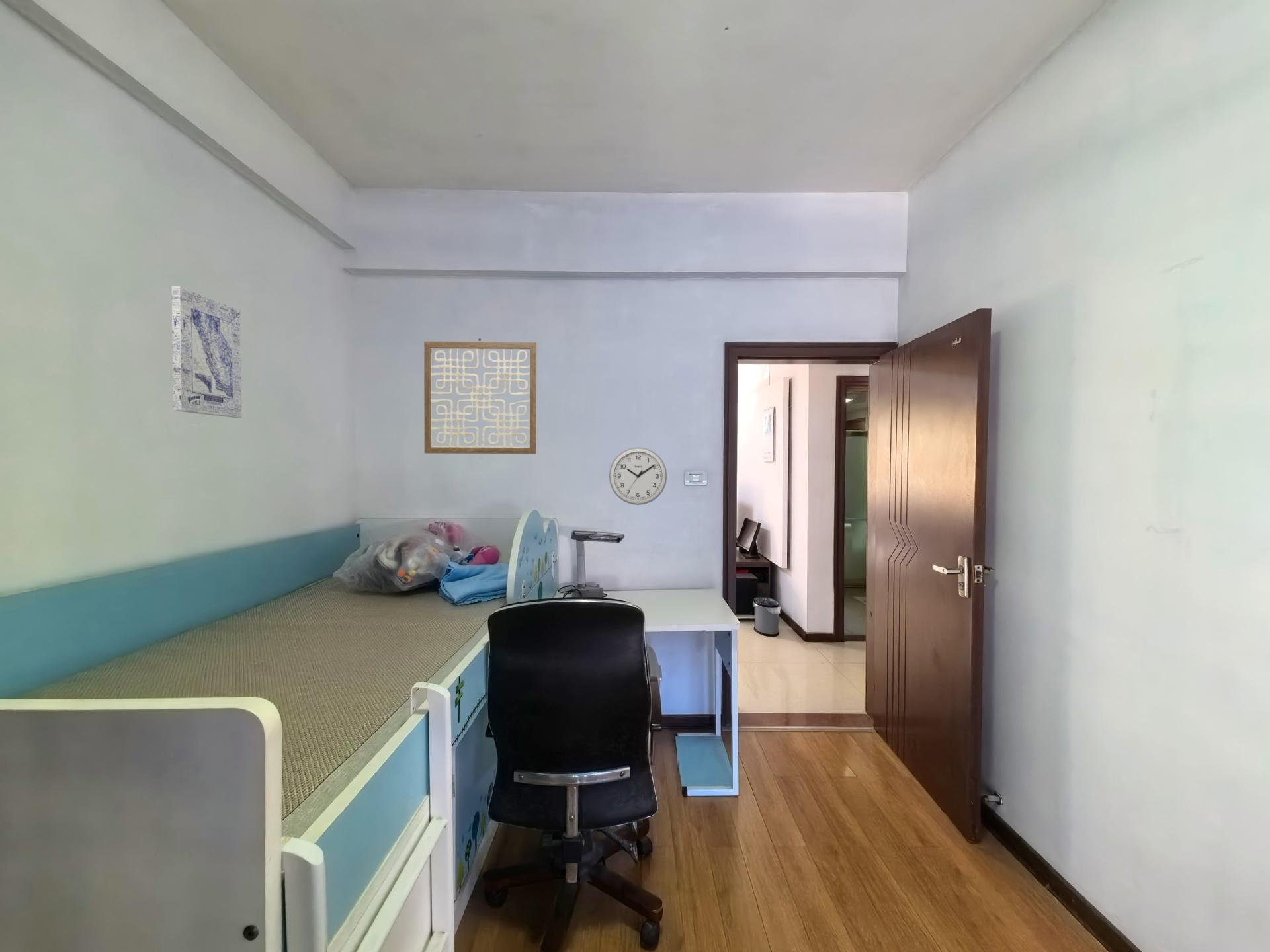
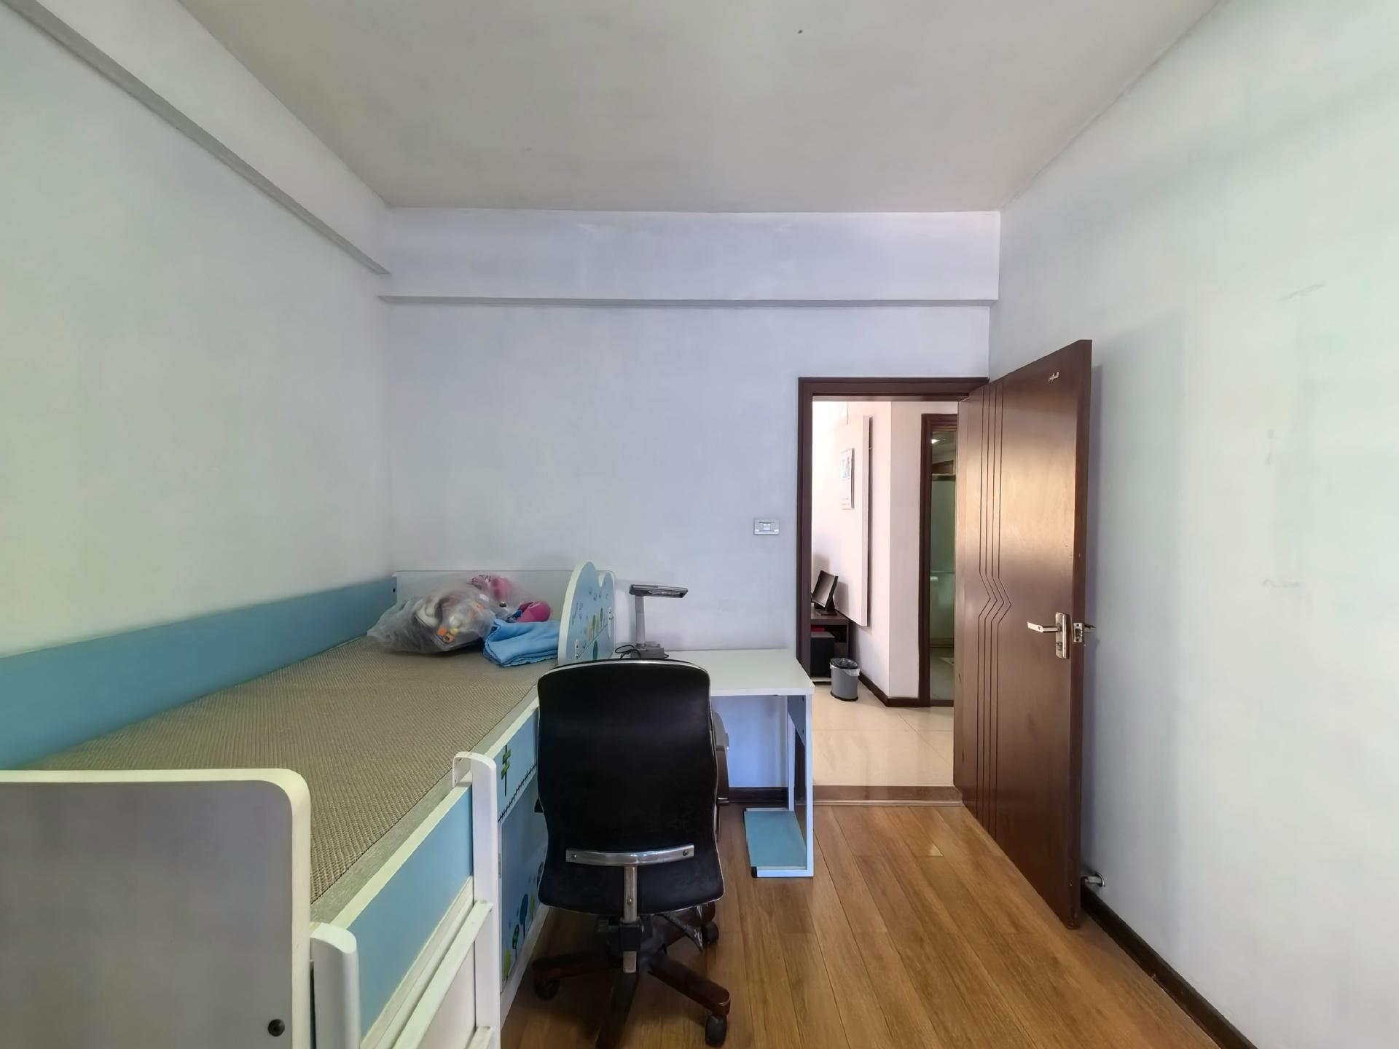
- wall art [423,338,537,455]
- wall clock [609,446,668,506]
- wall art [171,285,243,418]
